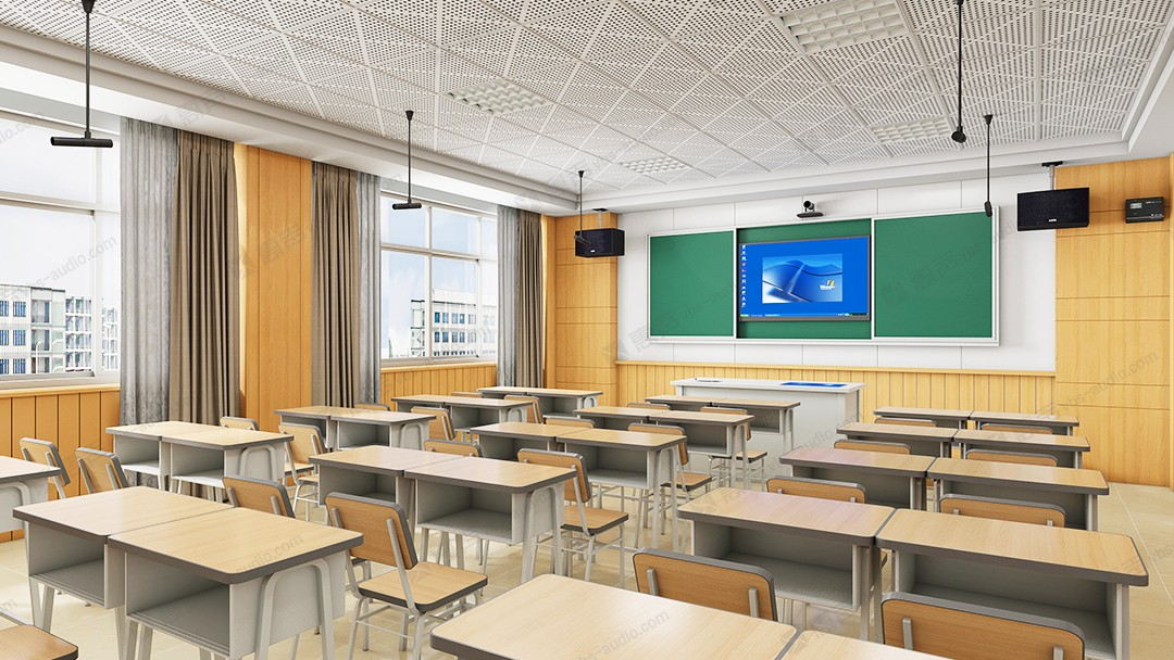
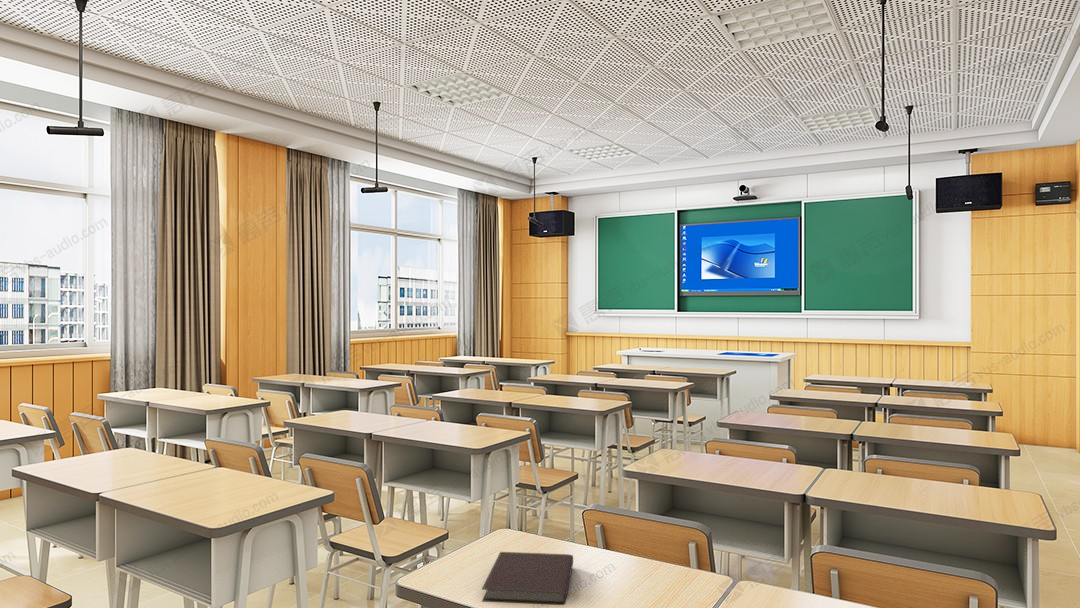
+ notebook [481,551,574,606]
